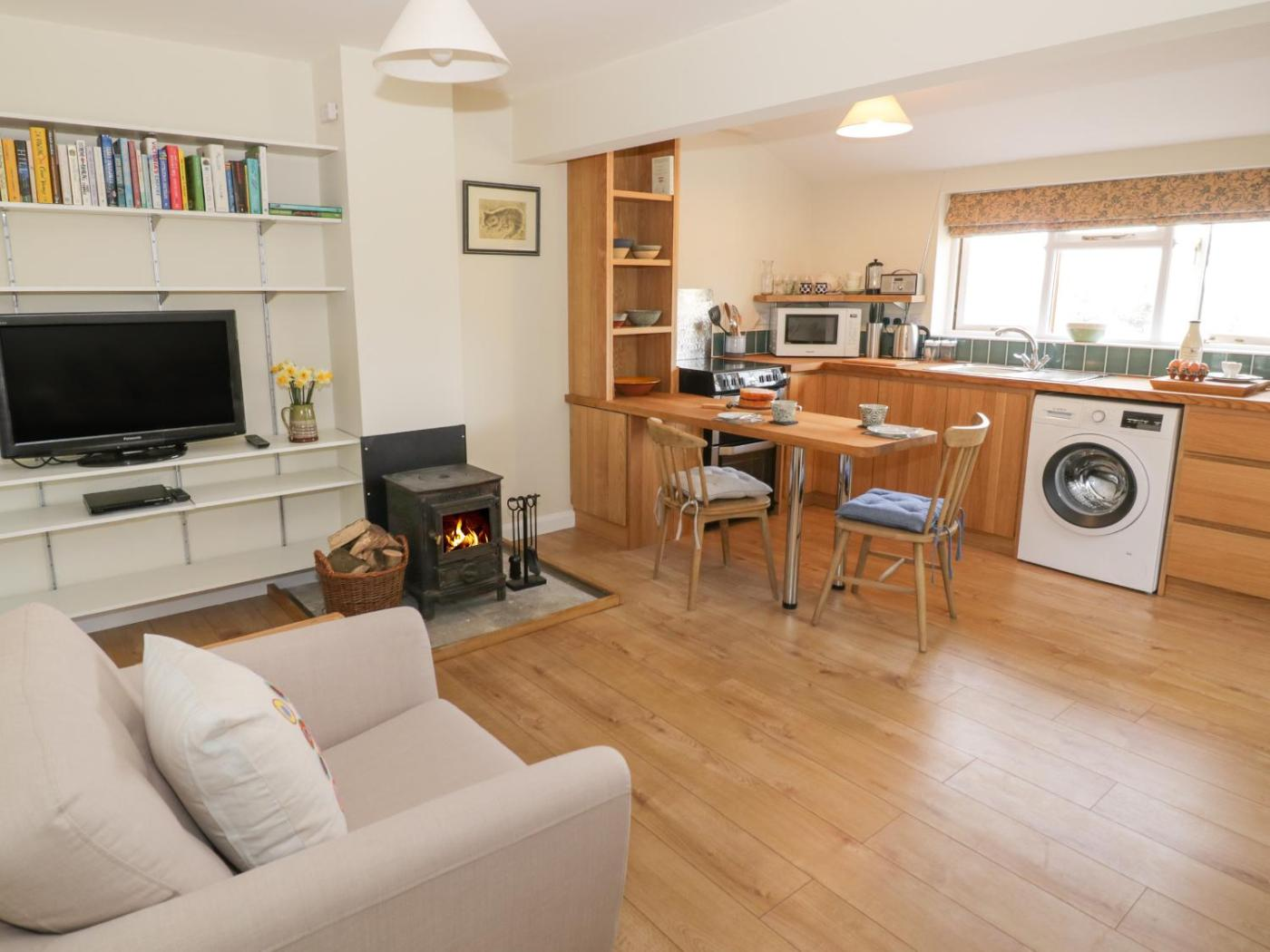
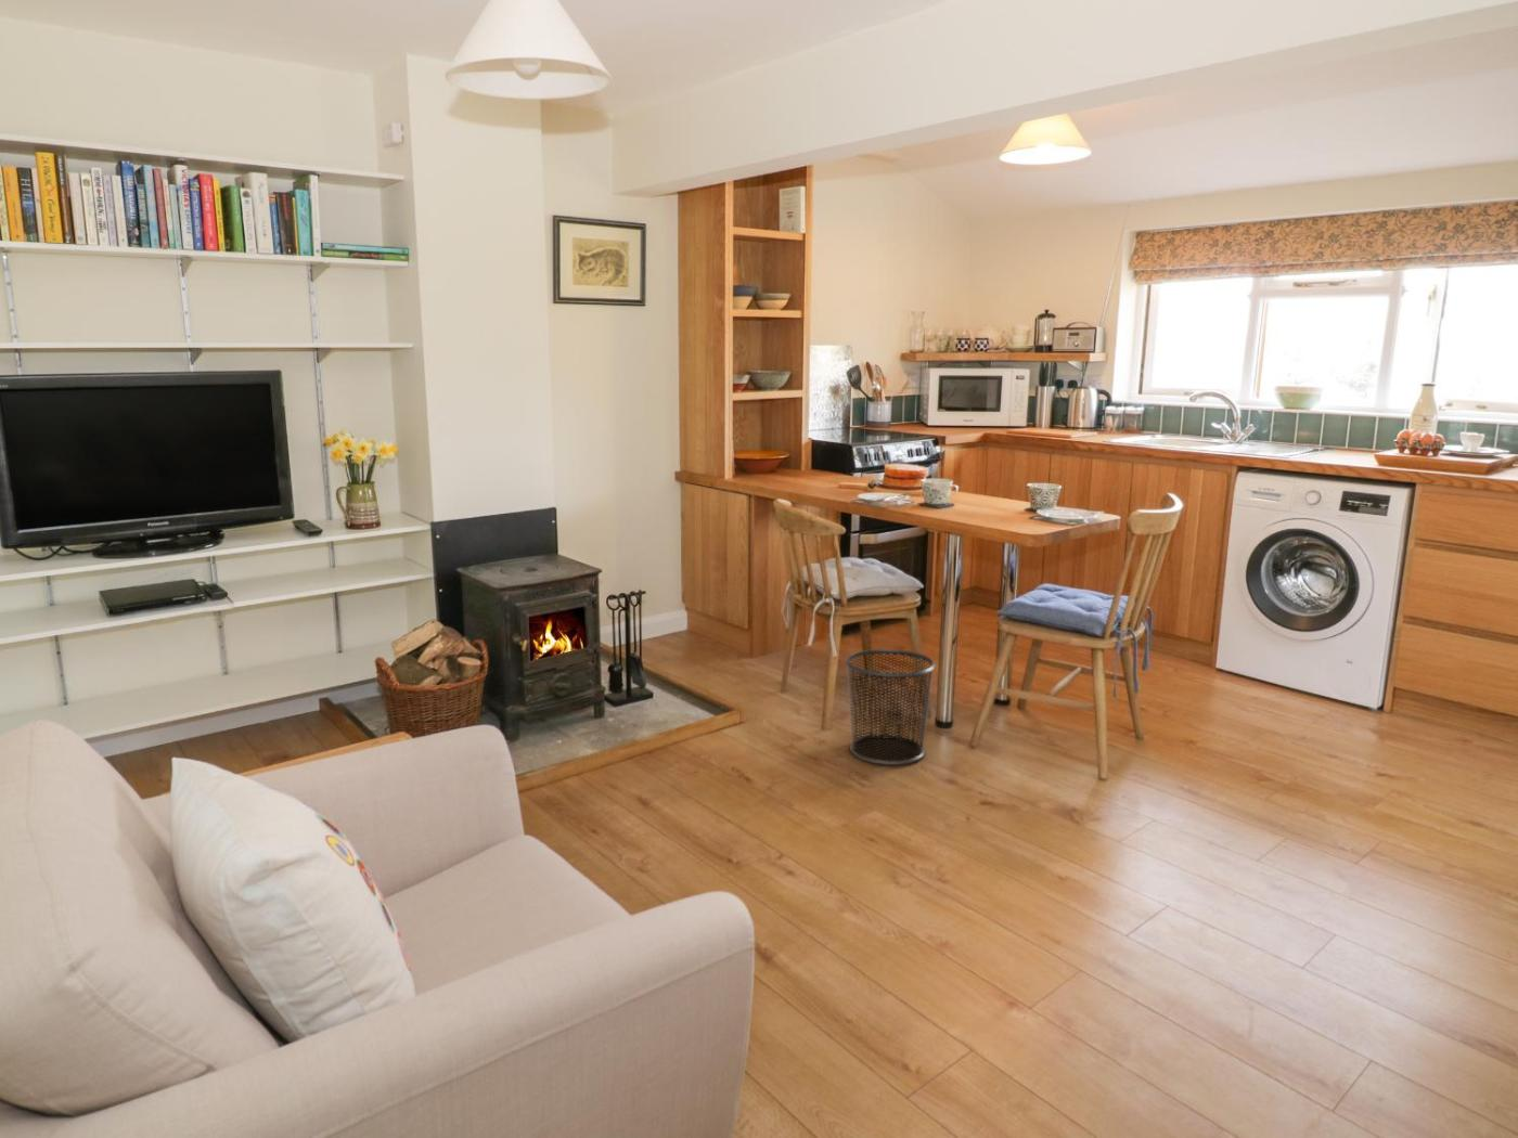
+ waste bin [845,648,937,766]
